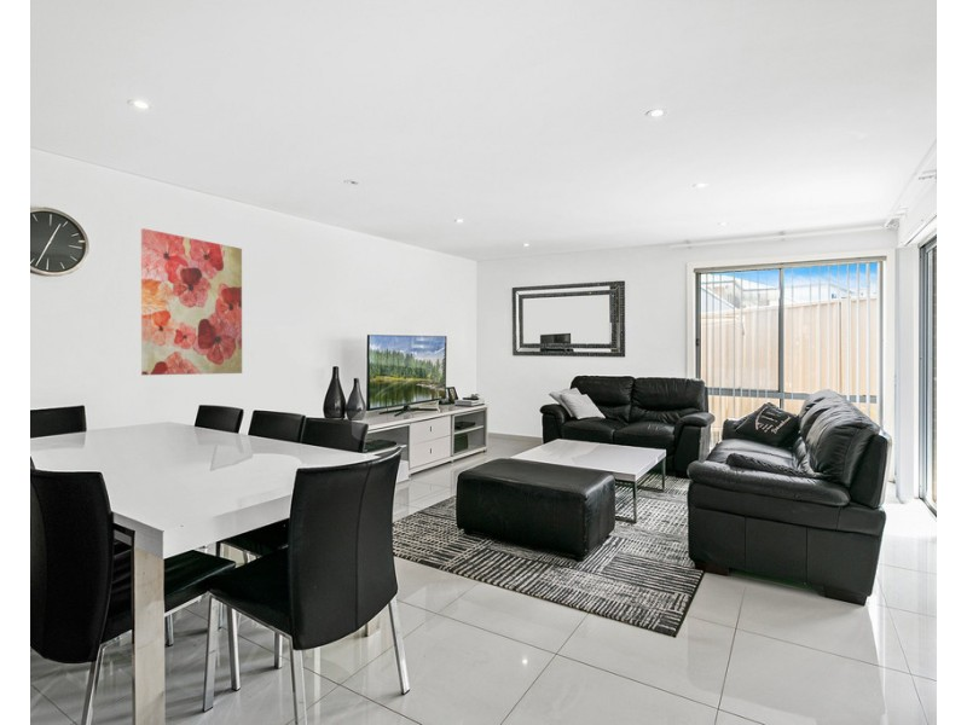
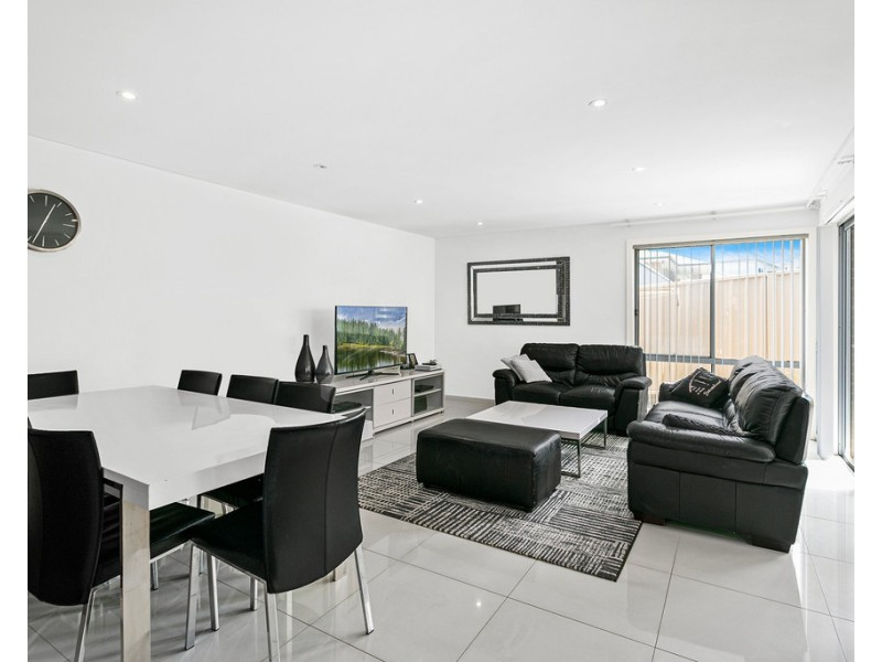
- wall art [140,227,243,376]
